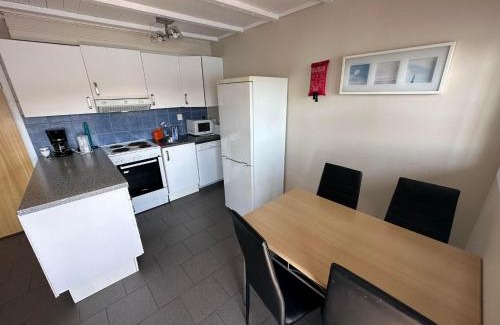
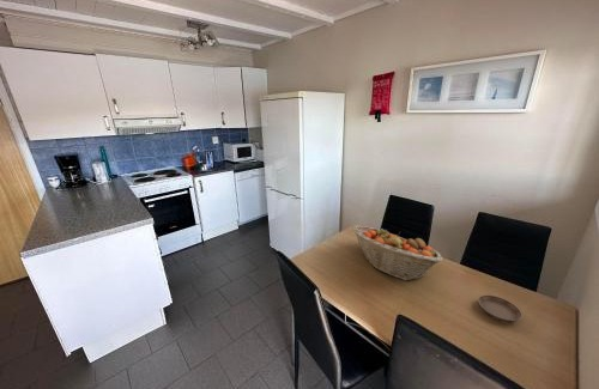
+ fruit basket [351,225,443,281]
+ saucer [477,294,522,322]
